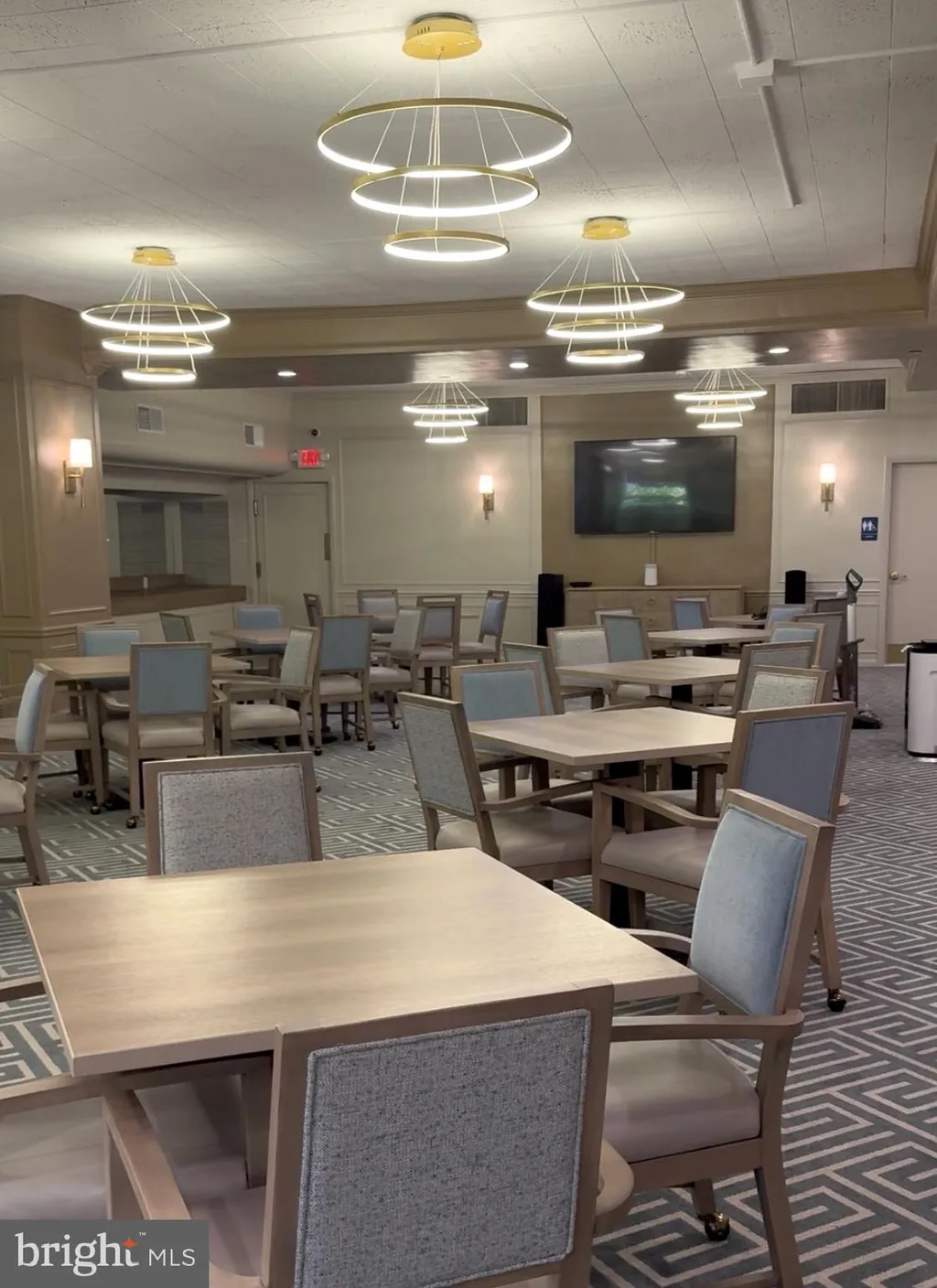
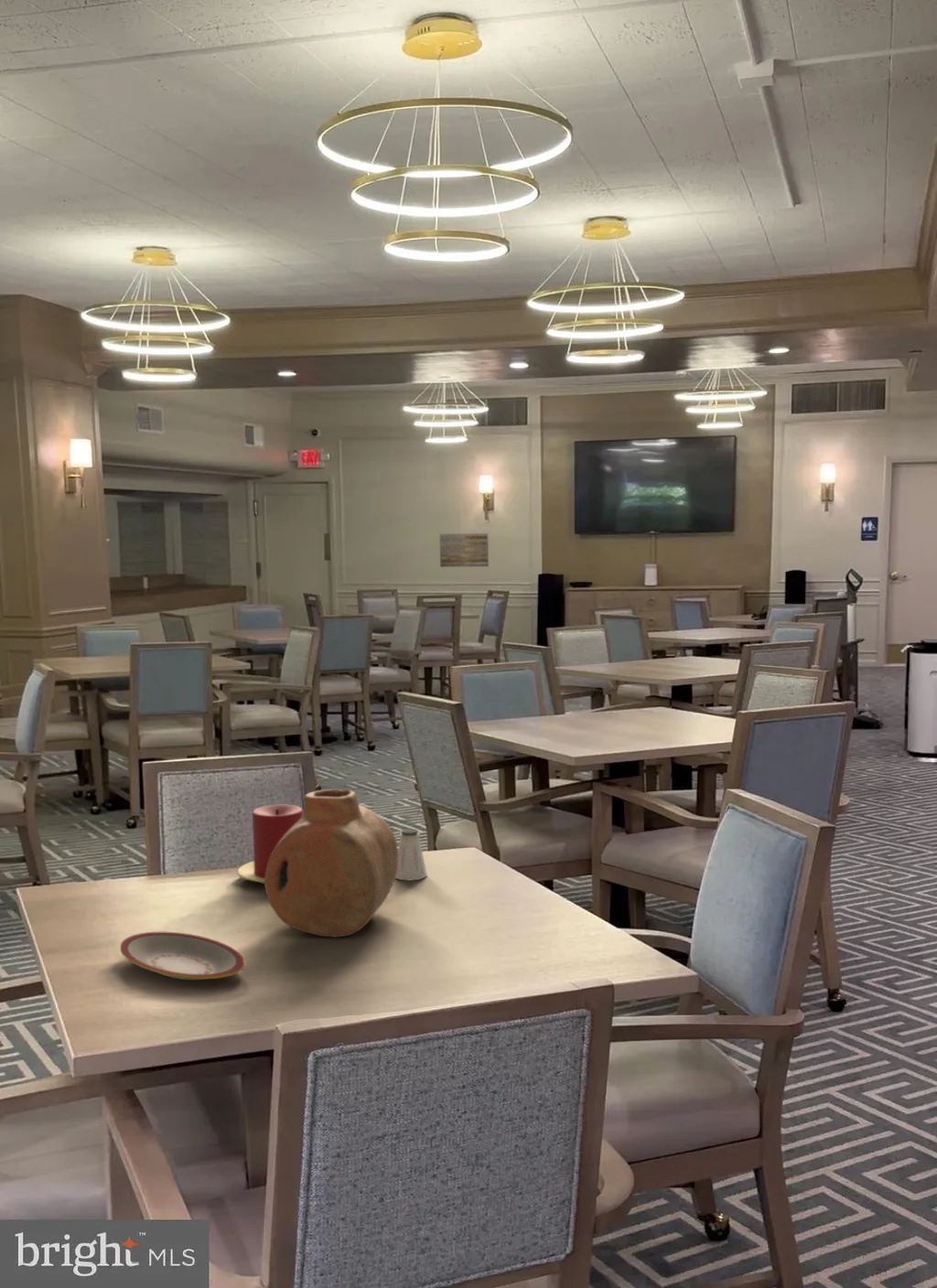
+ candle [236,804,304,885]
+ plate [120,931,245,981]
+ vase [264,789,399,938]
+ saltshaker [395,828,428,882]
+ wall art [439,532,490,568]
